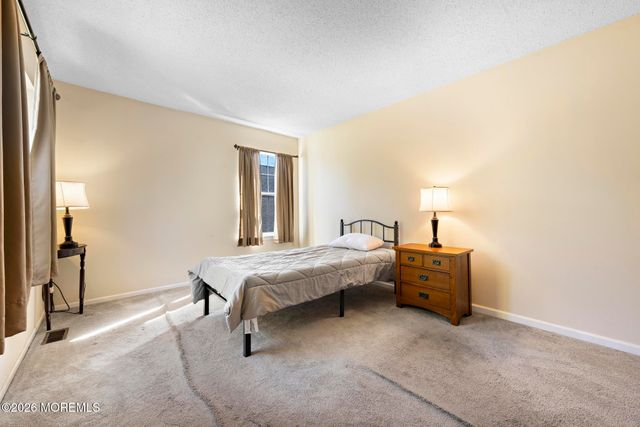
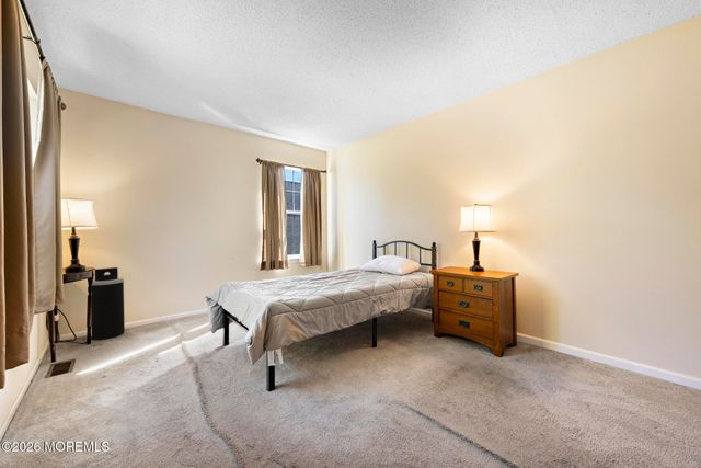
+ trash can [90,266,126,341]
